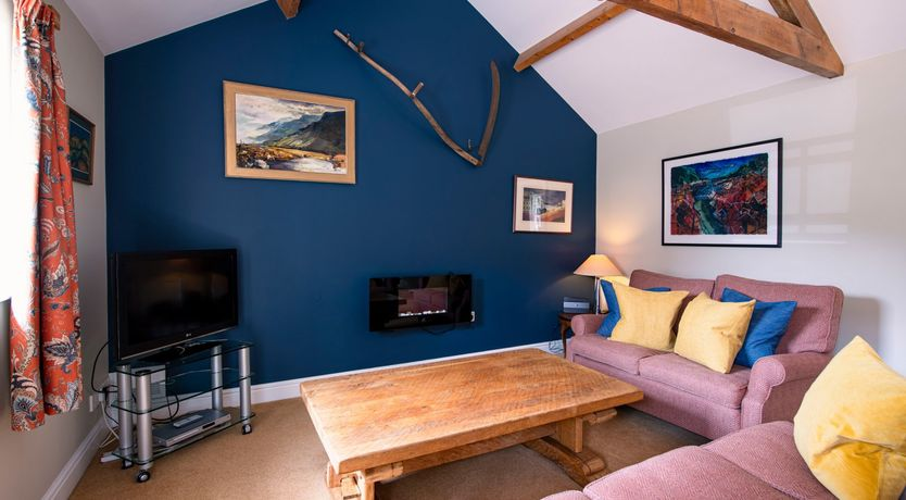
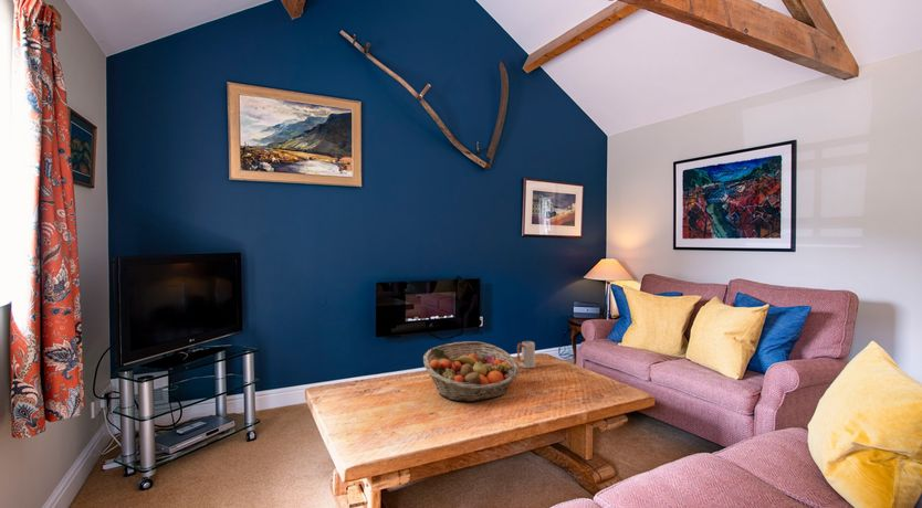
+ mug [516,340,536,369]
+ fruit basket [422,340,521,403]
